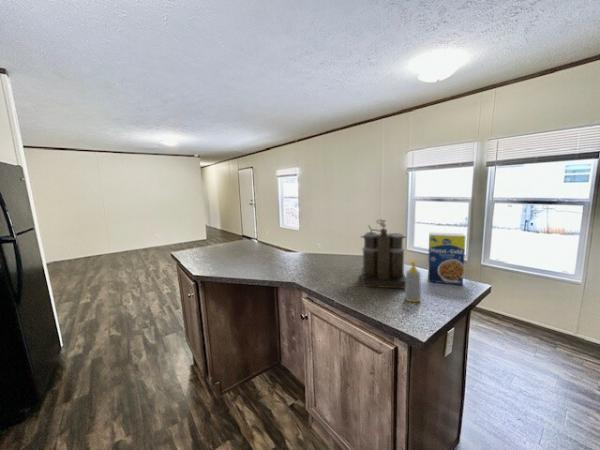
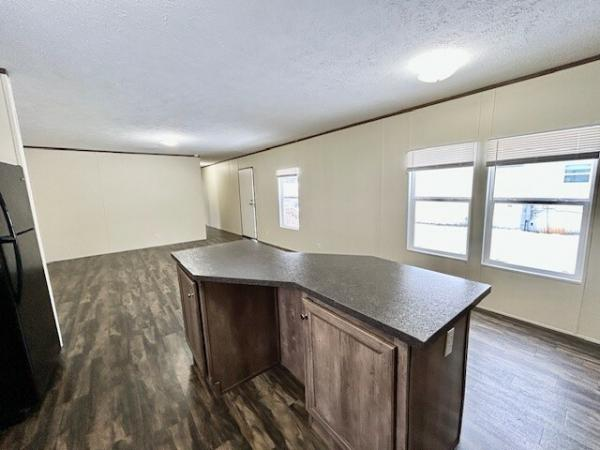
- soap bottle [404,260,422,303]
- legume [427,231,466,286]
- coffee maker [360,218,407,290]
